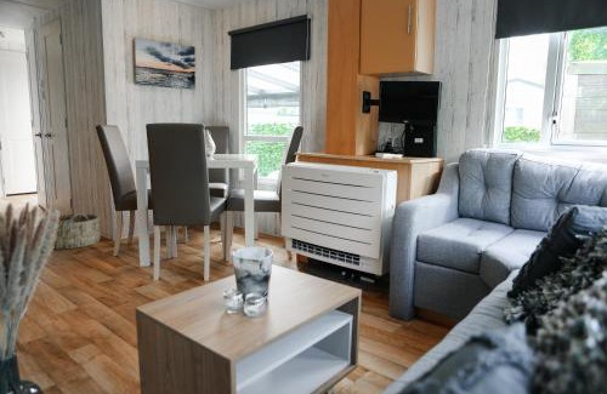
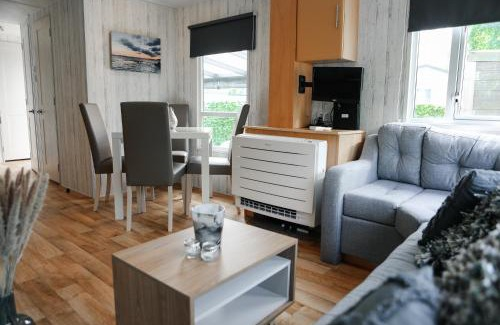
- basket [53,206,102,250]
